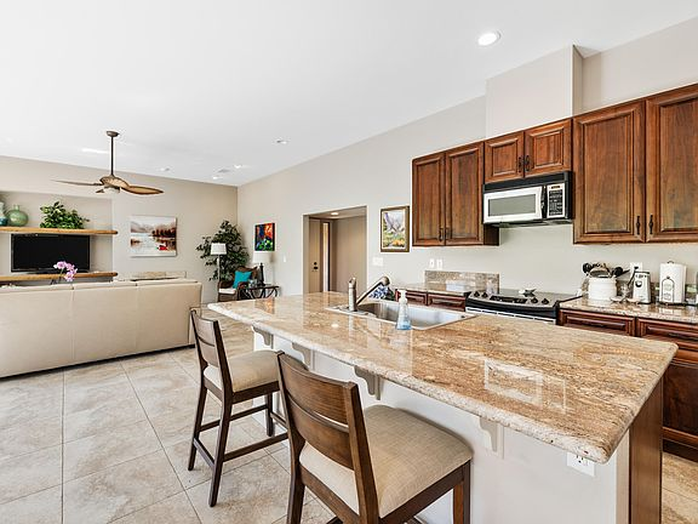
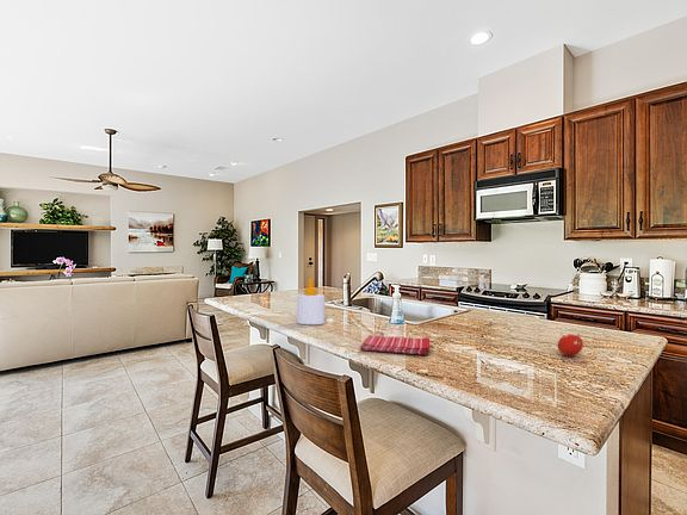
+ dish towel [359,334,431,356]
+ fruit [557,333,584,358]
+ soap bottle [296,278,326,325]
